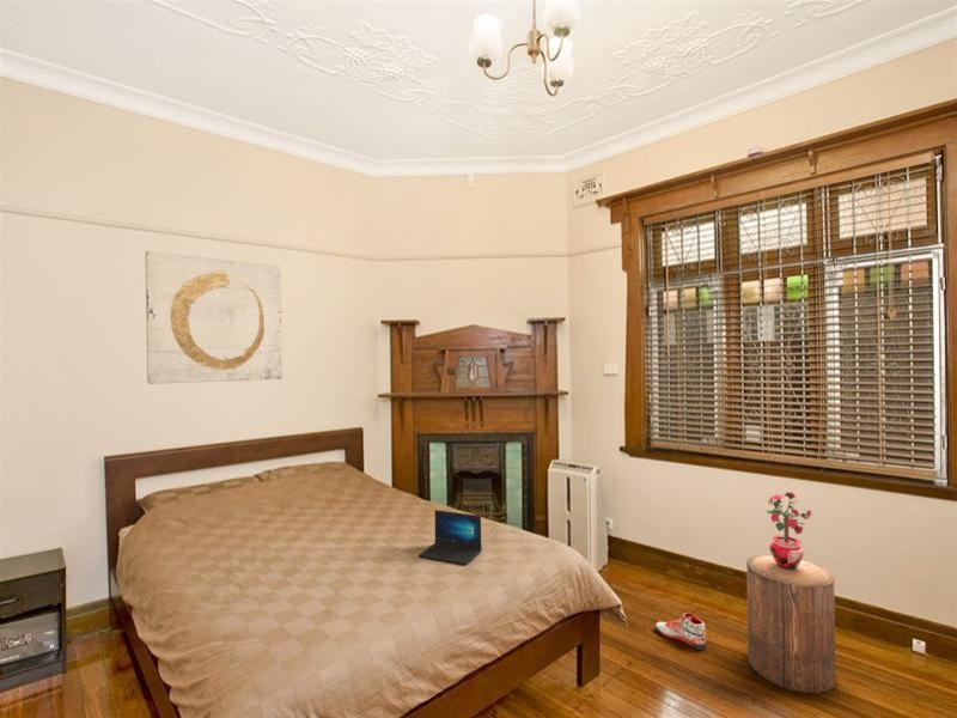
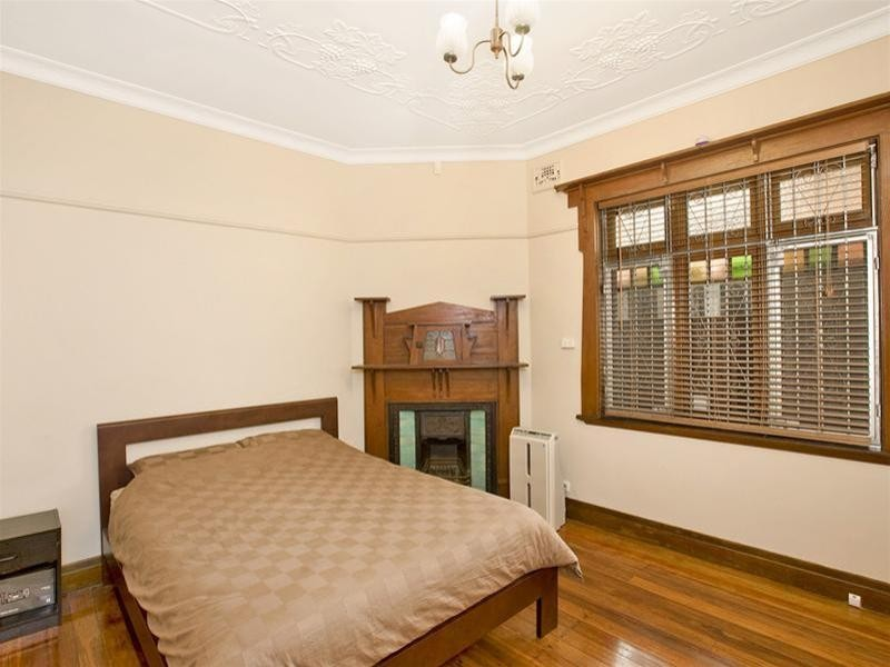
- potted plant [763,491,812,570]
- wall art [144,250,284,385]
- sneaker [654,611,707,651]
- stool [745,554,836,694]
- laptop [417,509,482,566]
